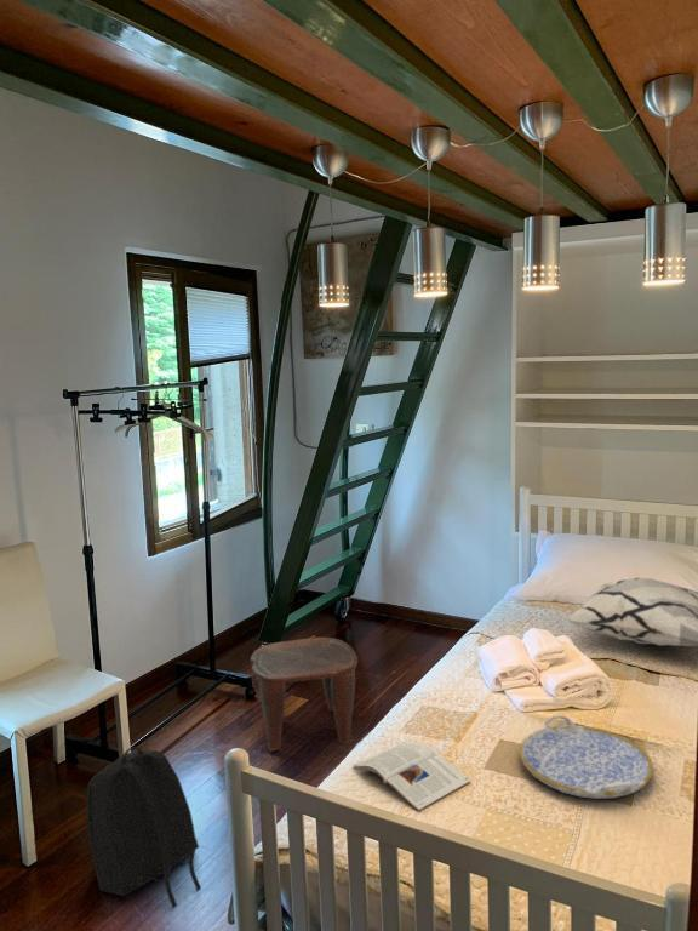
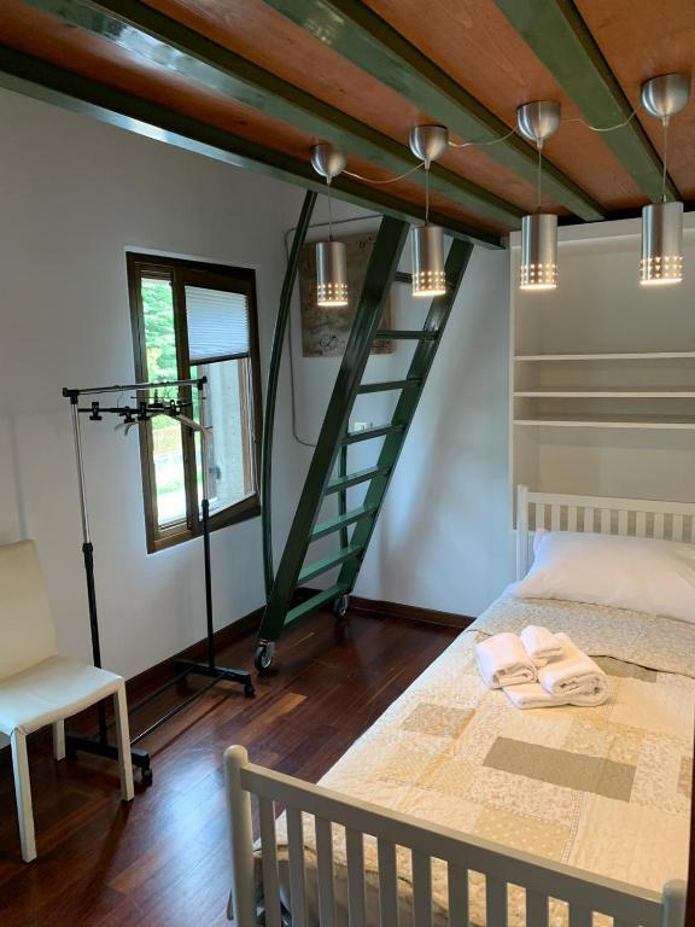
- serving tray [519,714,656,800]
- decorative pillow [566,577,698,647]
- backpack [85,747,202,909]
- magazine [351,741,471,812]
- stool [250,636,359,752]
